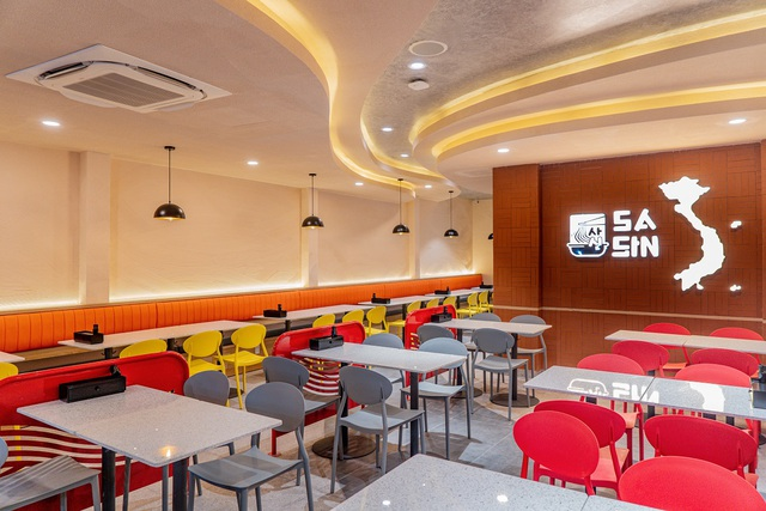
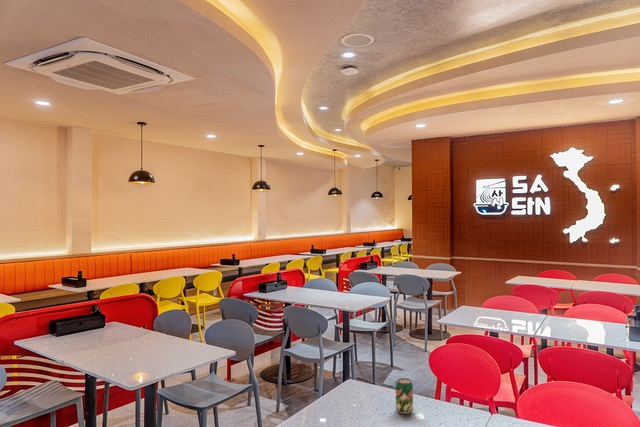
+ beverage can [394,377,414,415]
